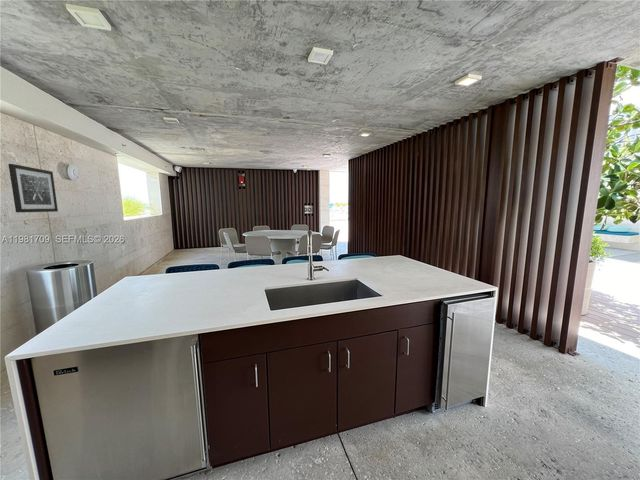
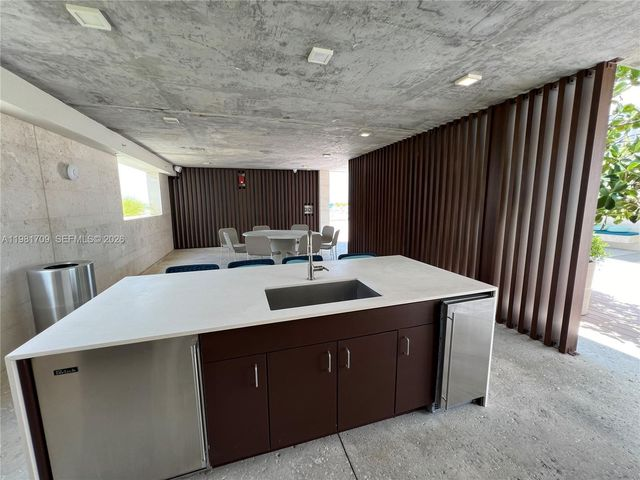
- wall art [7,163,59,213]
